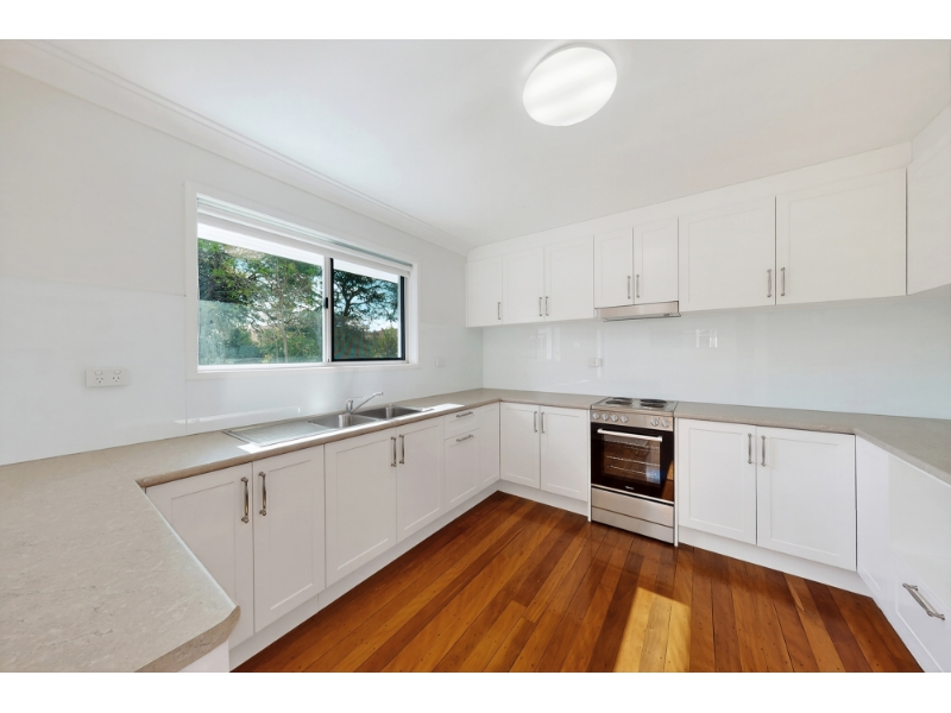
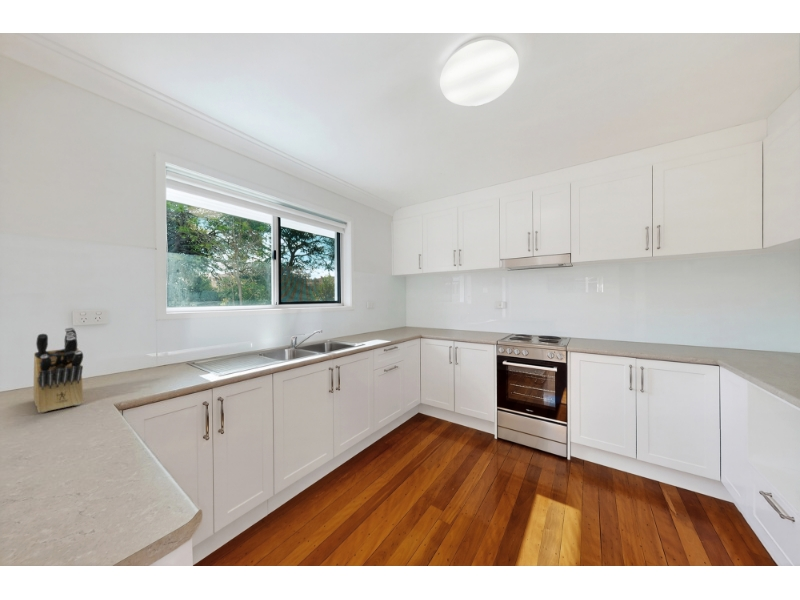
+ knife block [33,326,84,414]
